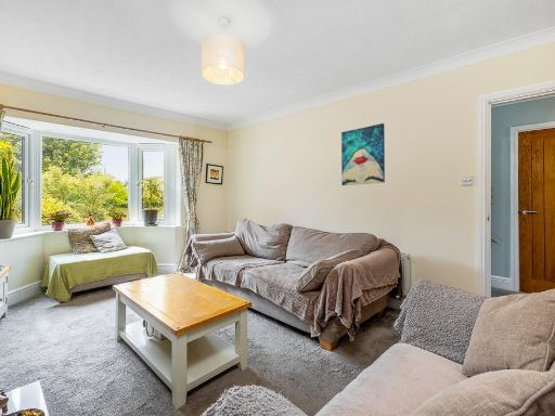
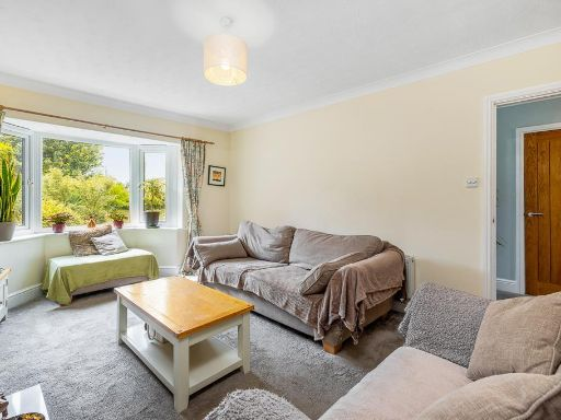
- wall art [340,122,386,186]
